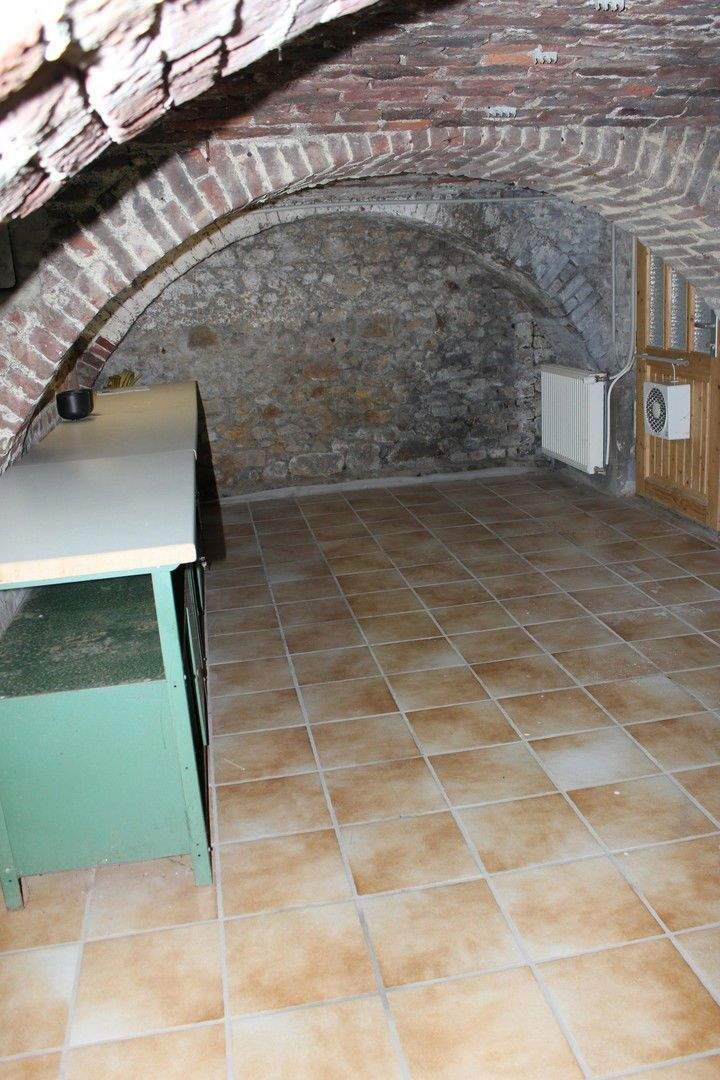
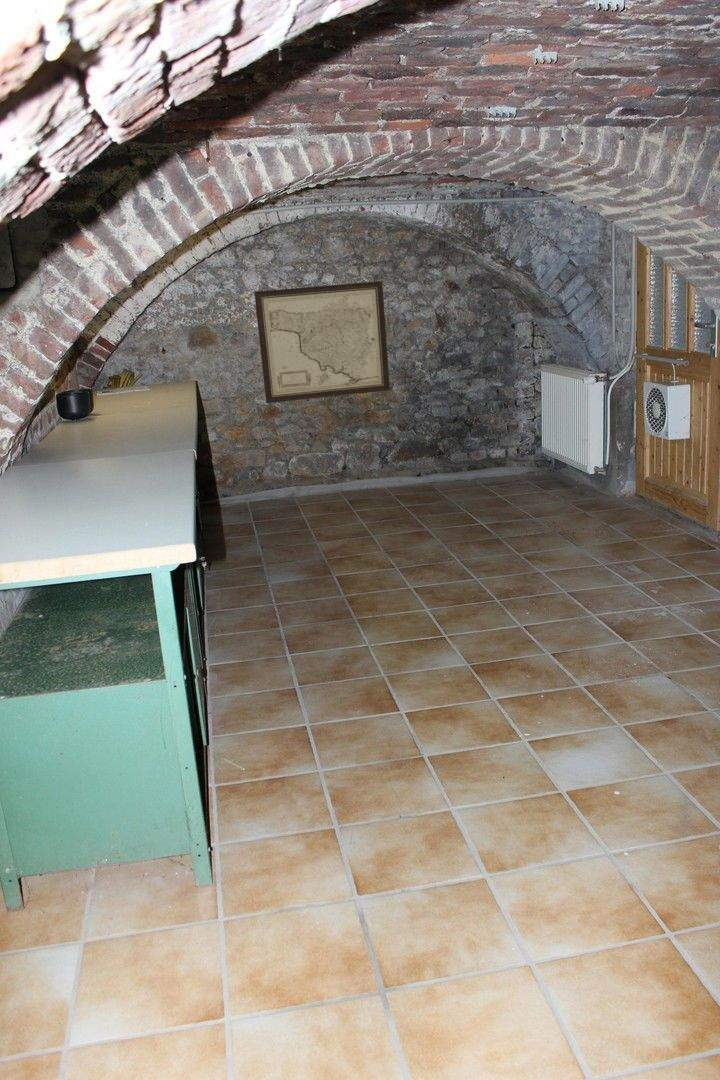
+ wall art [253,280,391,404]
